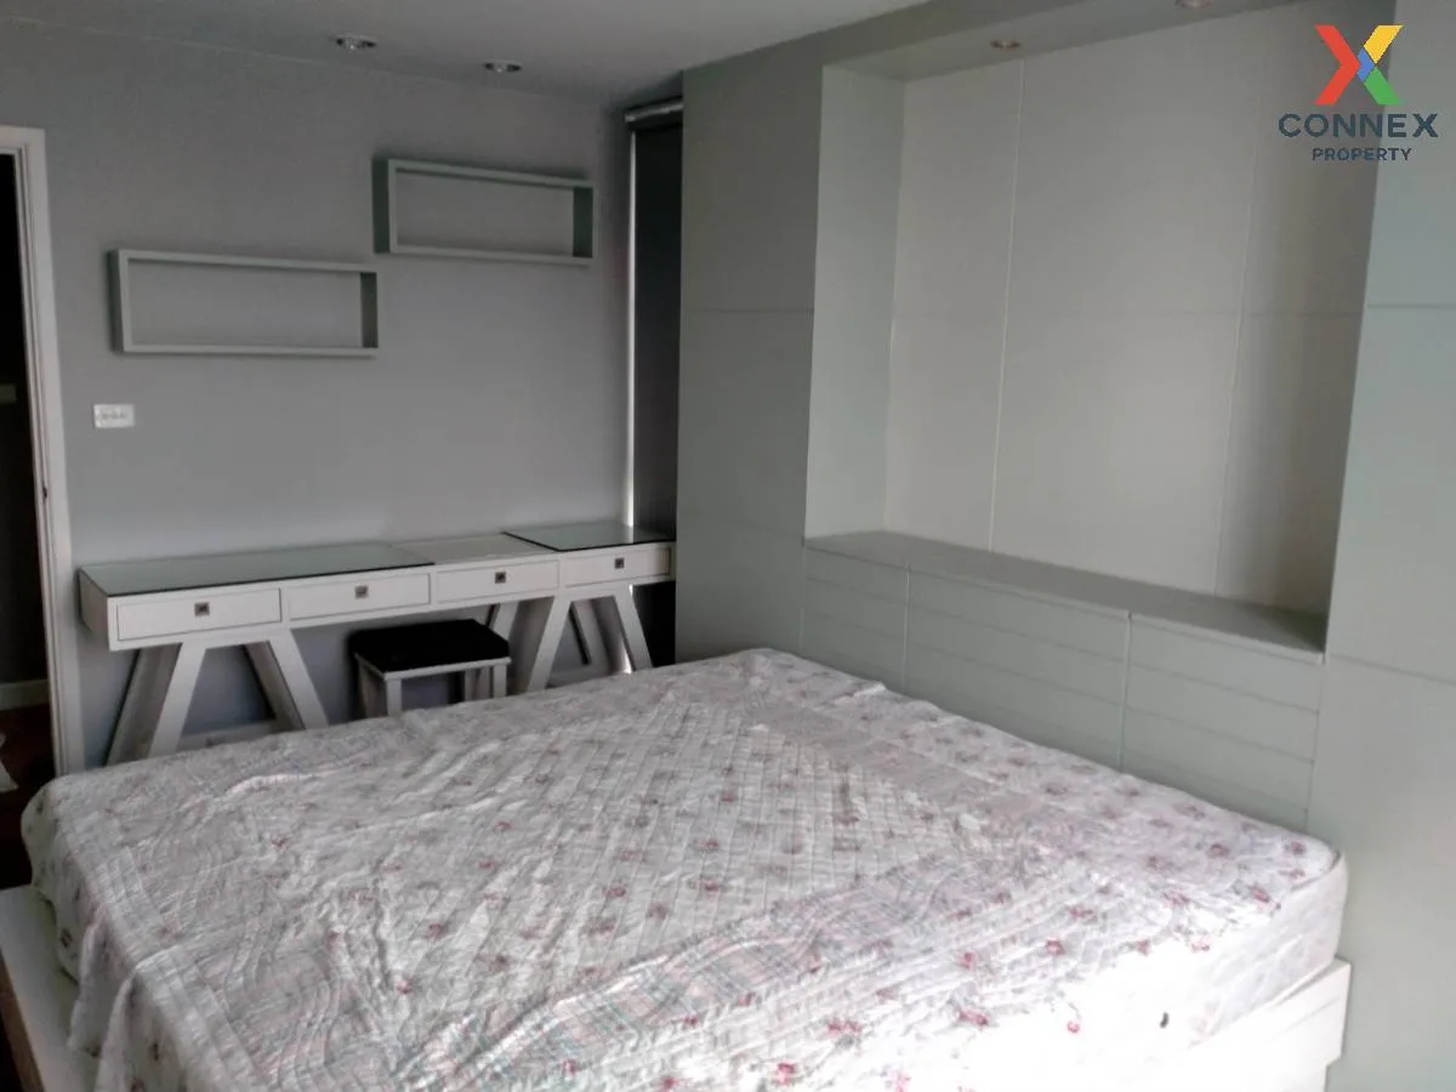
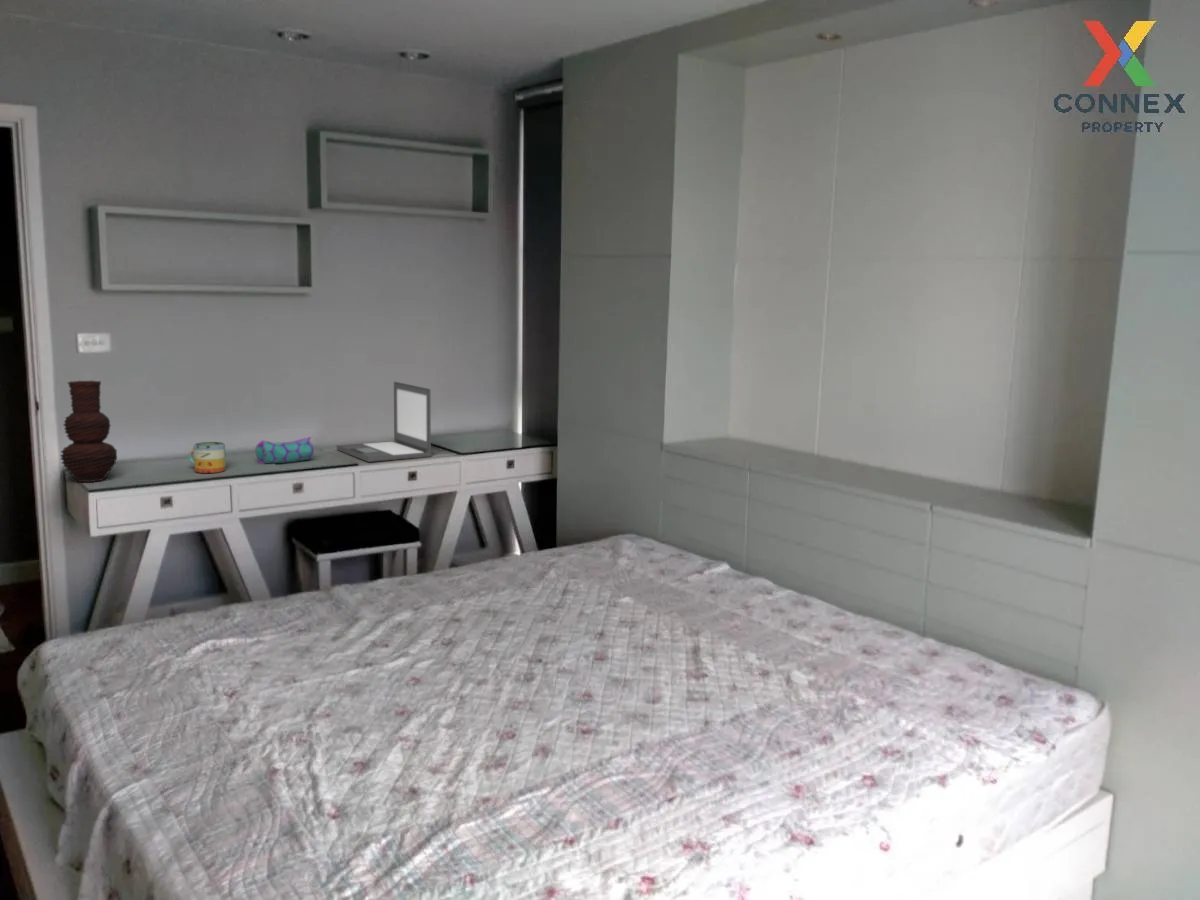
+ mug [187,441,227,474]
+ pencil case [254,436,315,465]
+ laptop [336,381,433,463]
+ vase [59,379,118,483]
